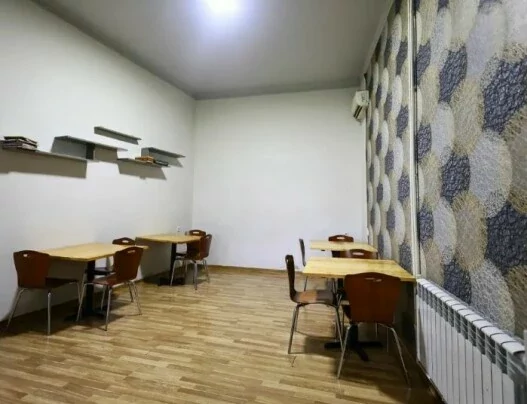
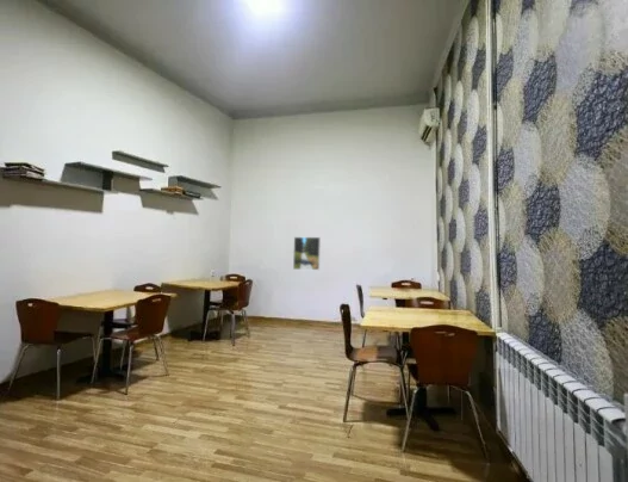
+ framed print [292,236,322,271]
